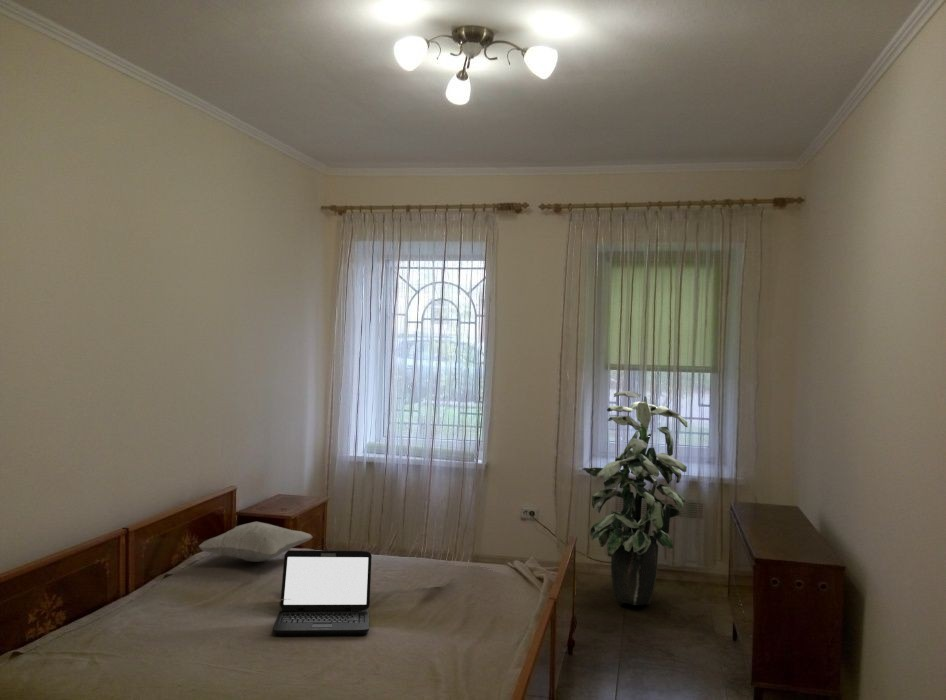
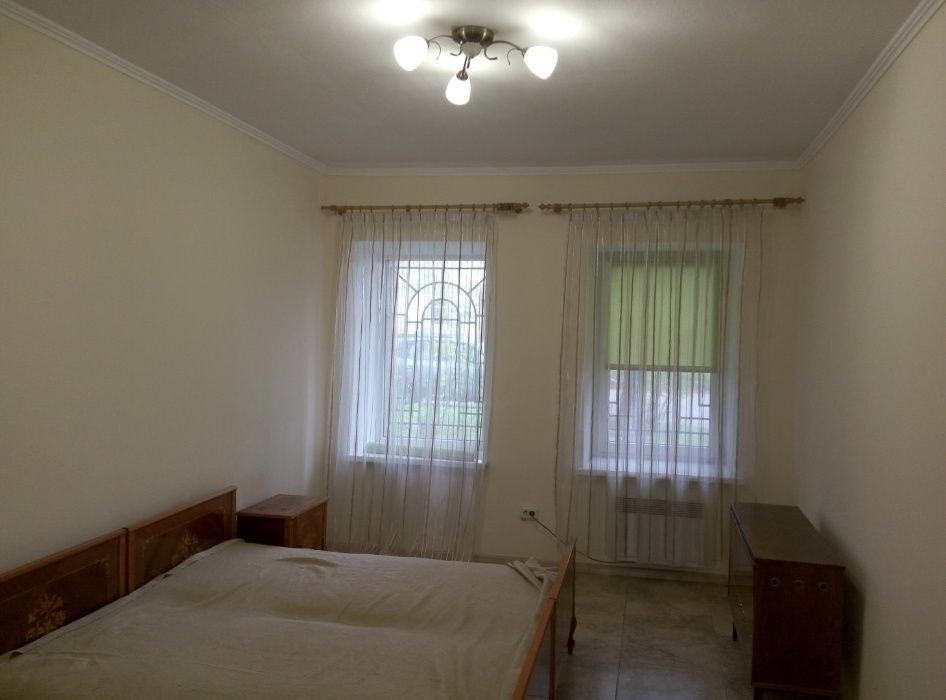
- pillow [198,521,314,563]
- laptop [272,549,373,637]
- indoor plant [582,390,688,606]
